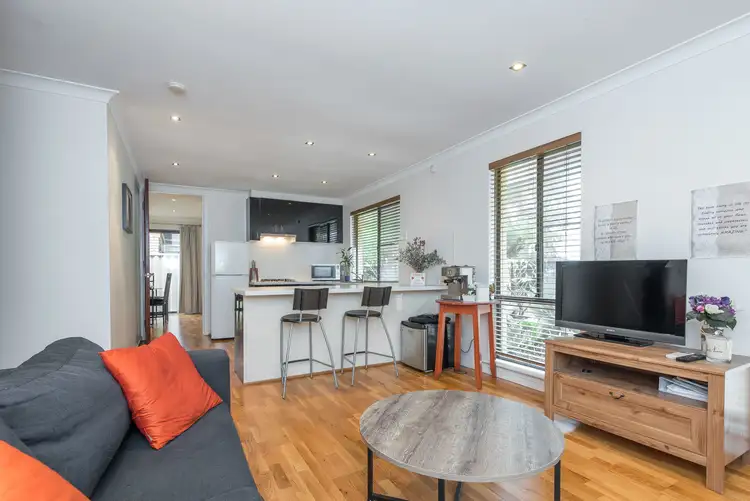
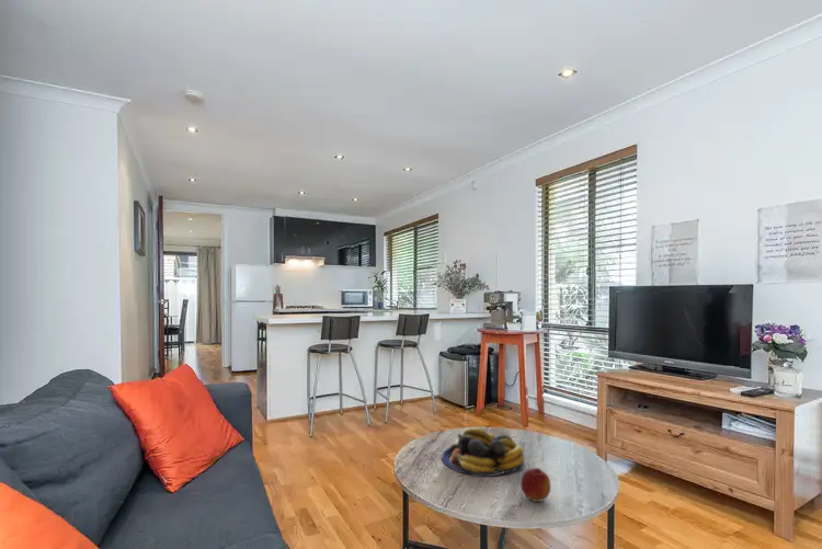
+ apple [520,467,551,503]
+ fruit bowl [441,427,526,478]
